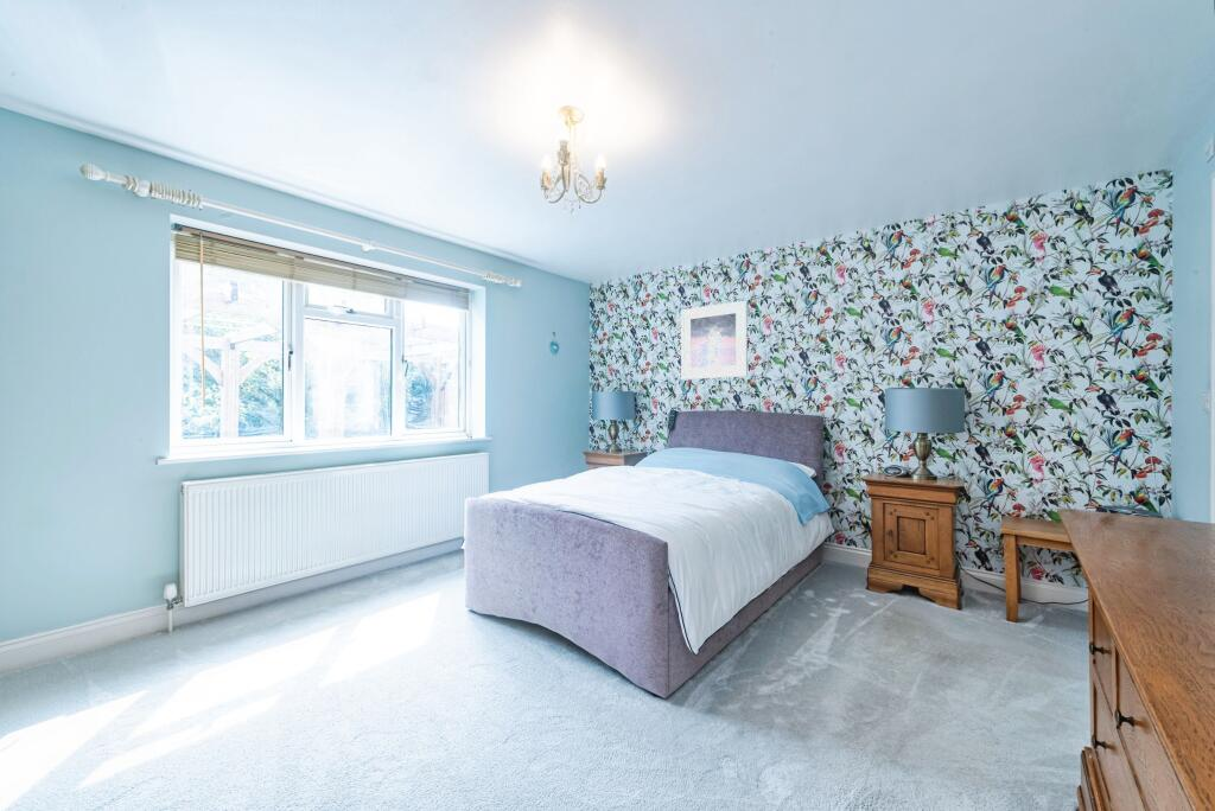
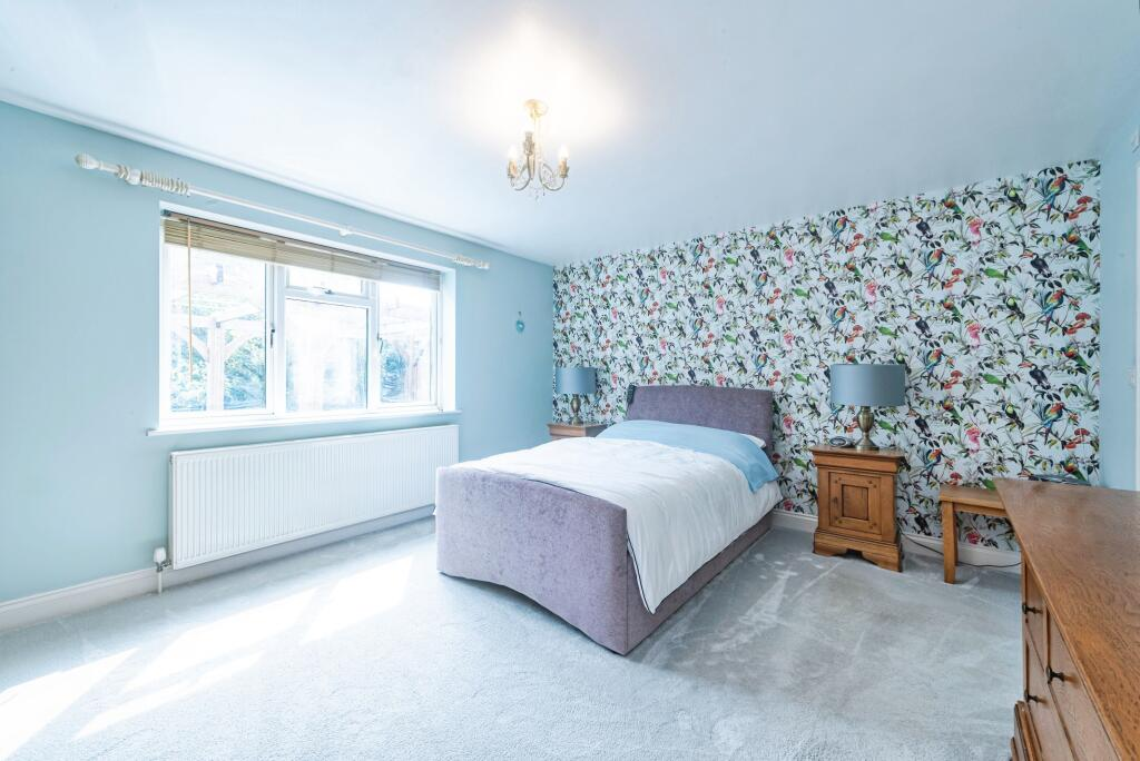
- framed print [680,299,749,381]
